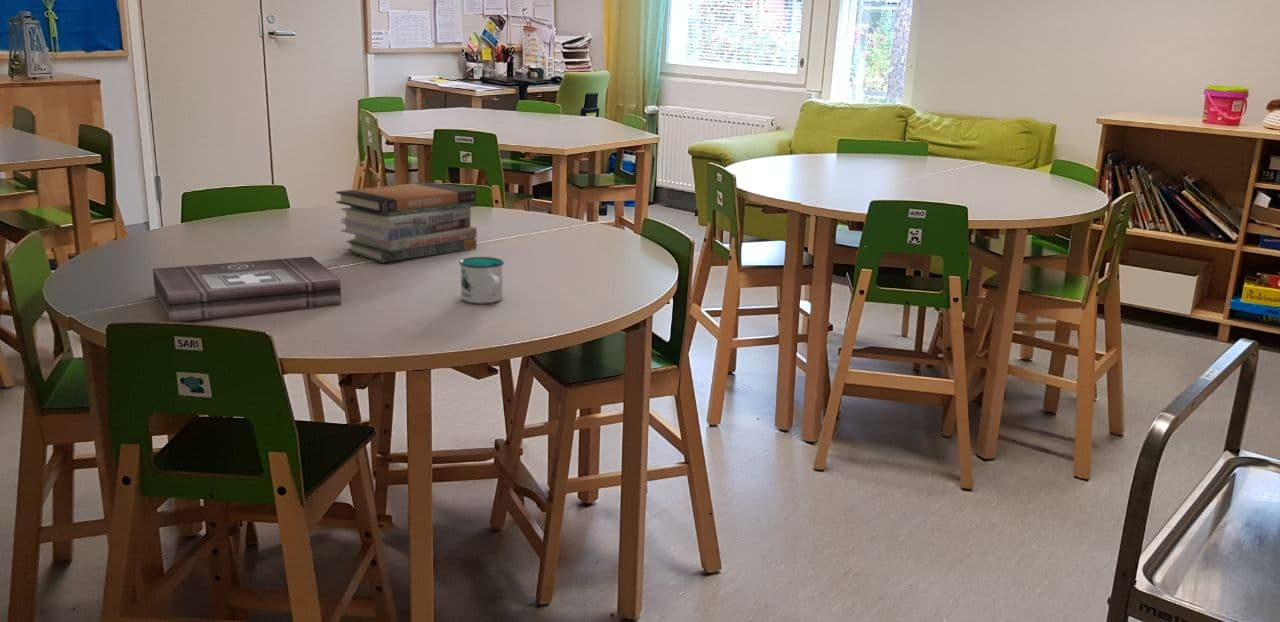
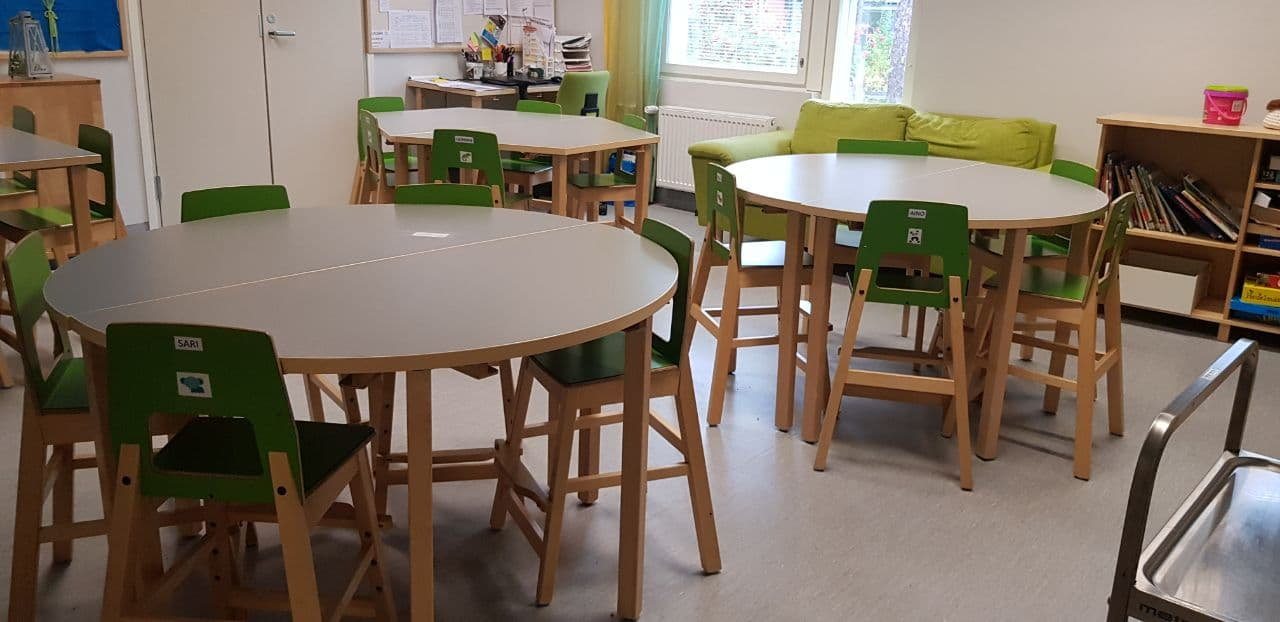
- mug [458,256,505,304]
- book stack [335,181,478,263]
- first aid kit [152,256,342,323]
